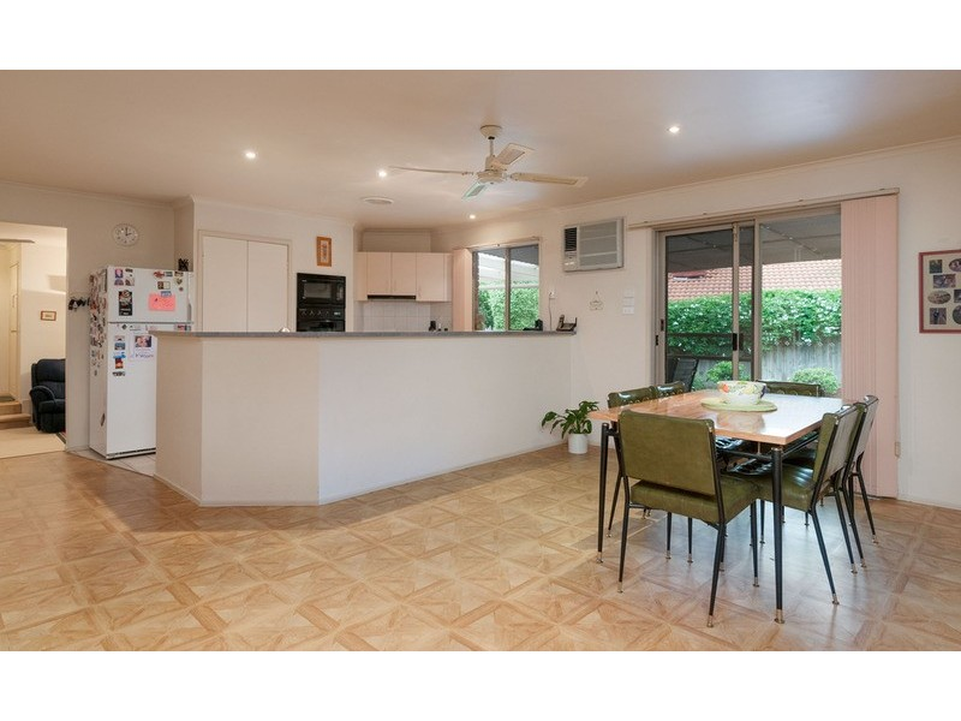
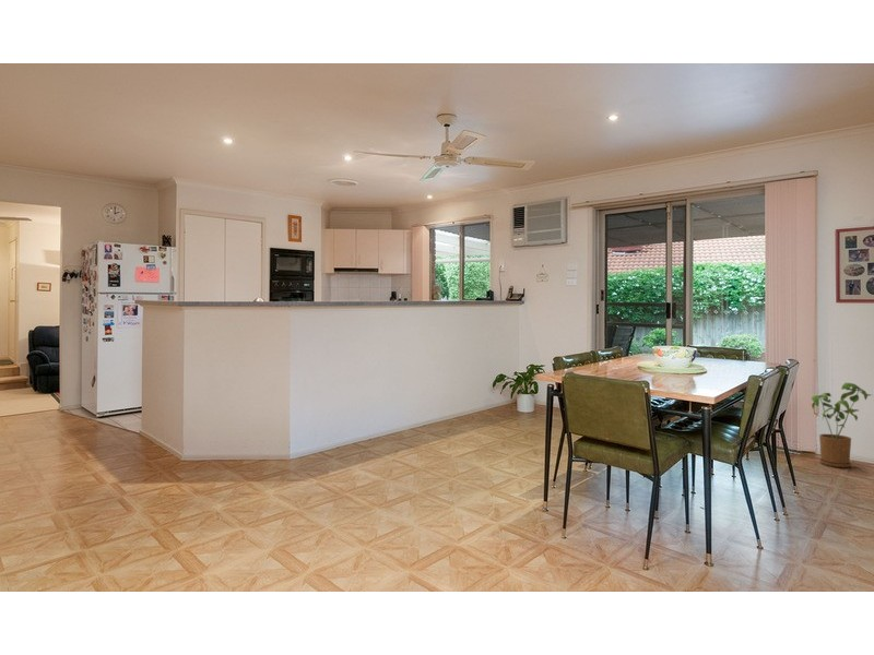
+ house plant [811,382,872,468]
